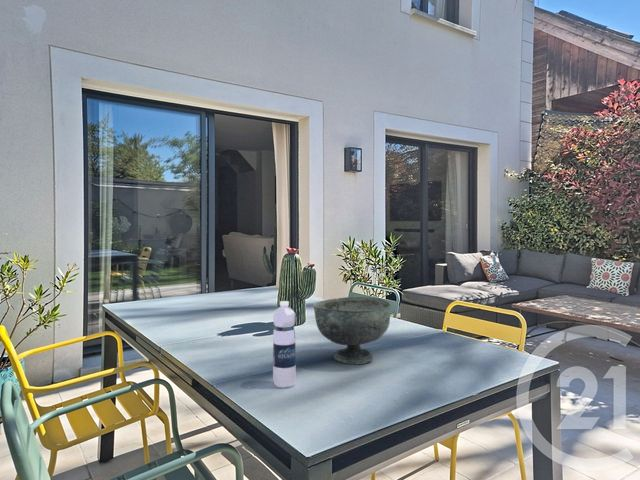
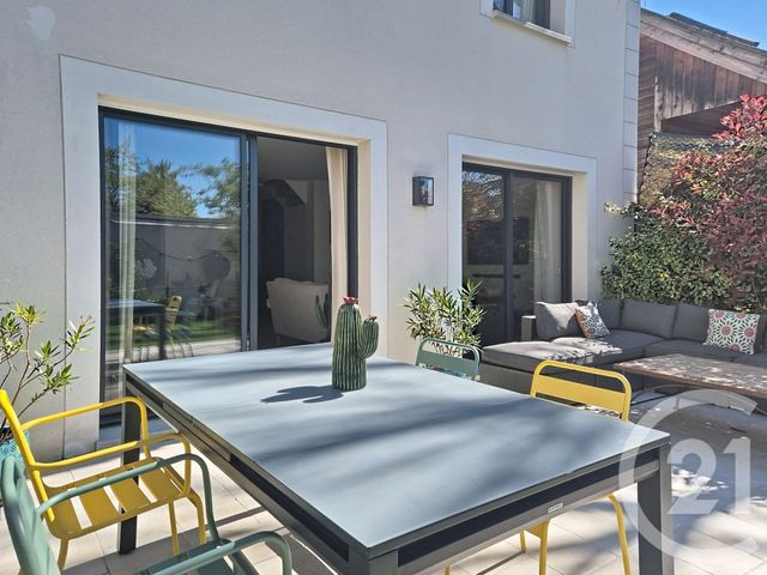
- water bottle [272,300,297,388]
- decorative bowl [312,296,392,365]
